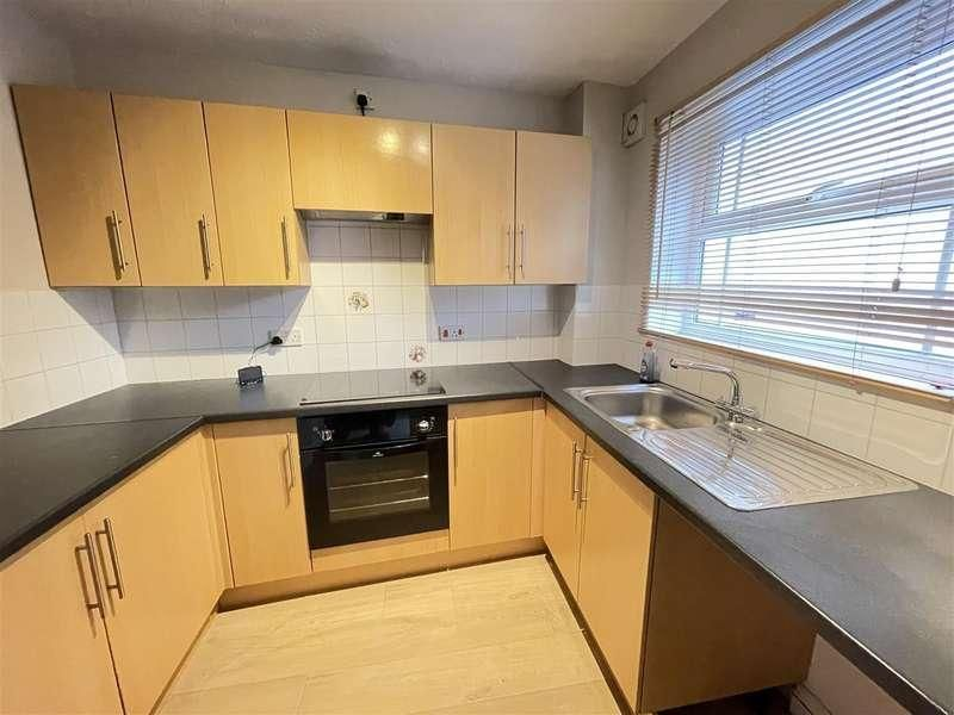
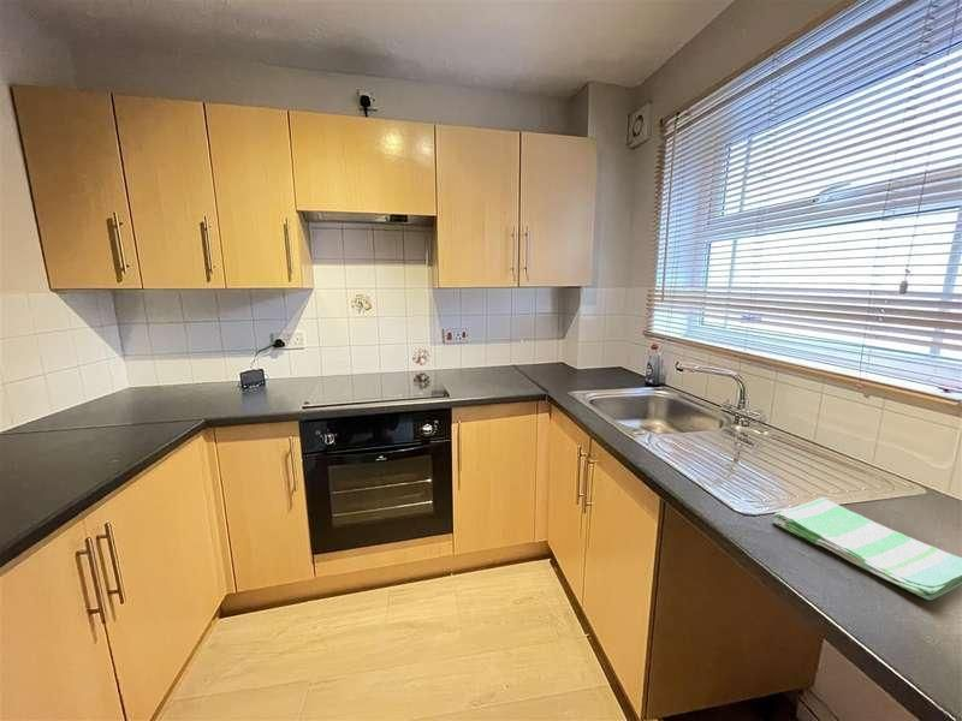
+ dish towel [772,496,962,601]
